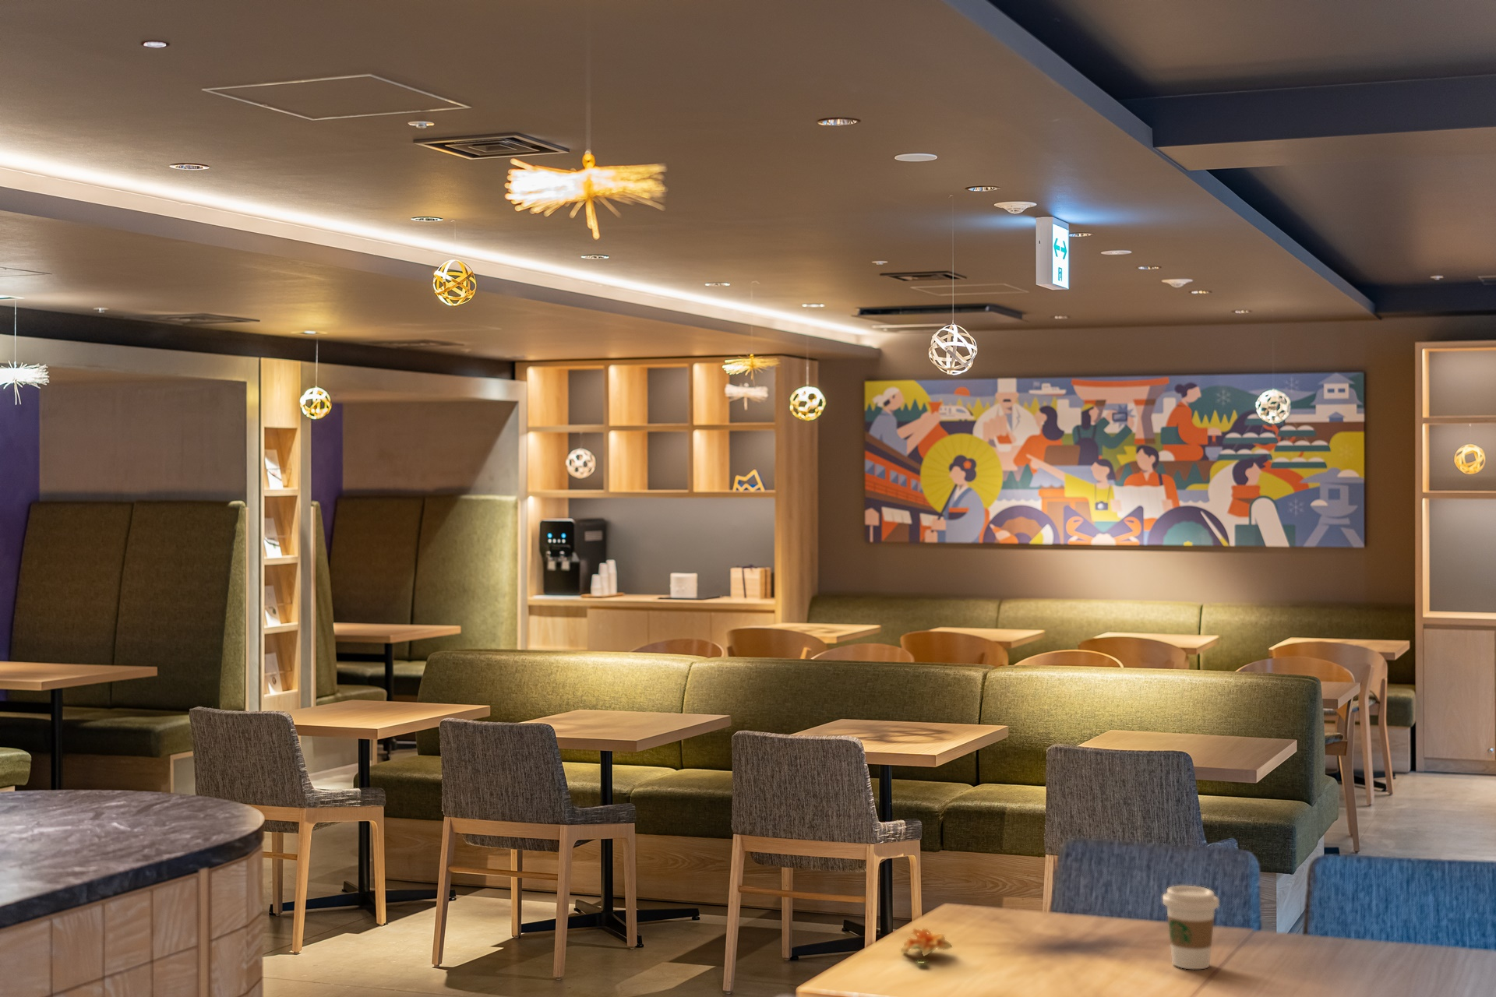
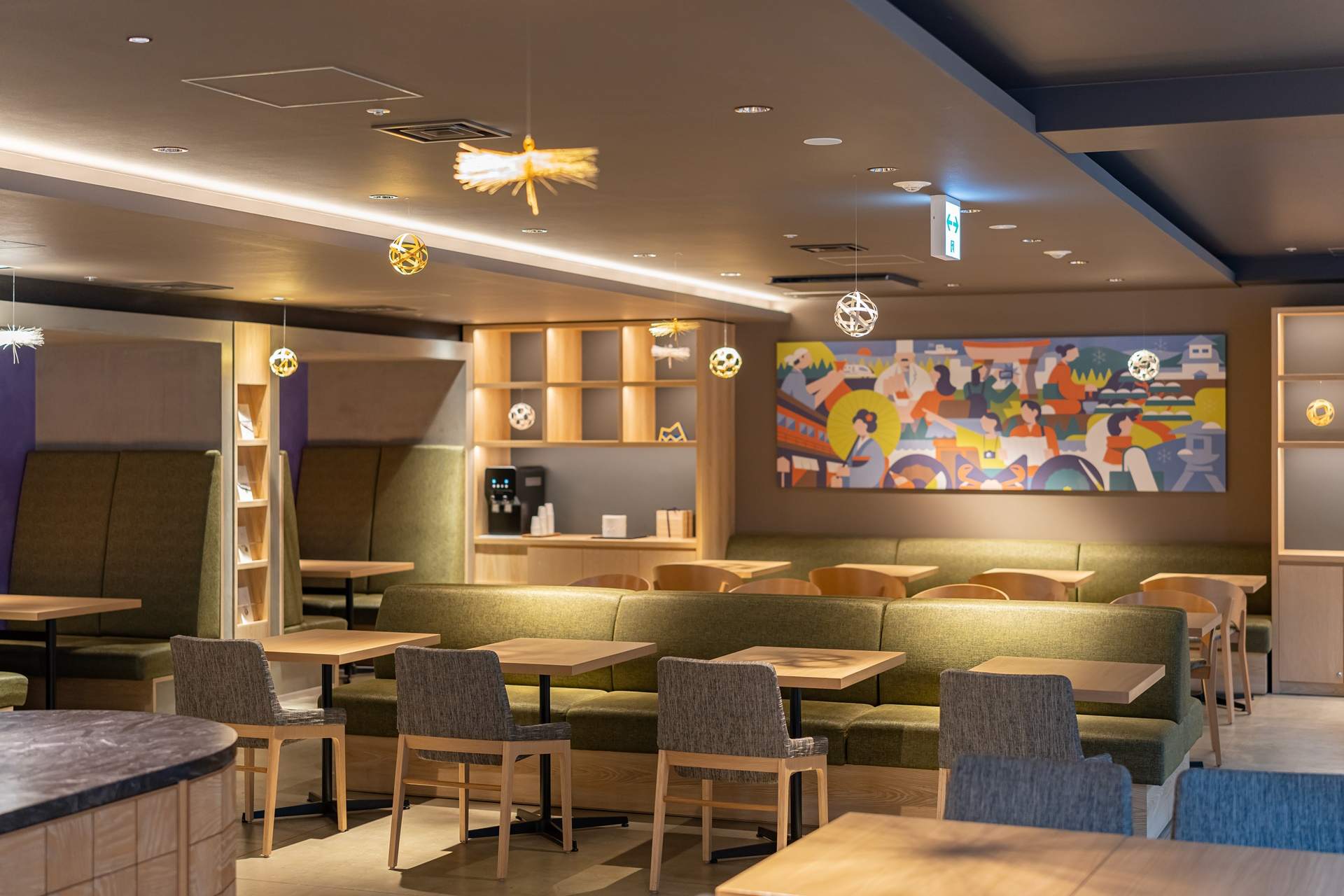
- coffee cup [1162,885,1220,970]
- flower [900,927,953,965]
